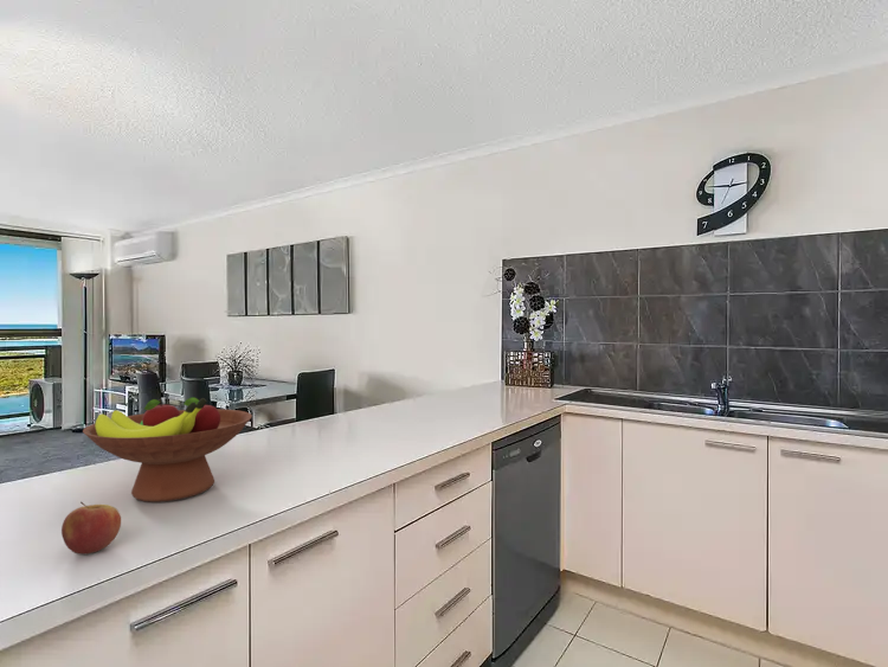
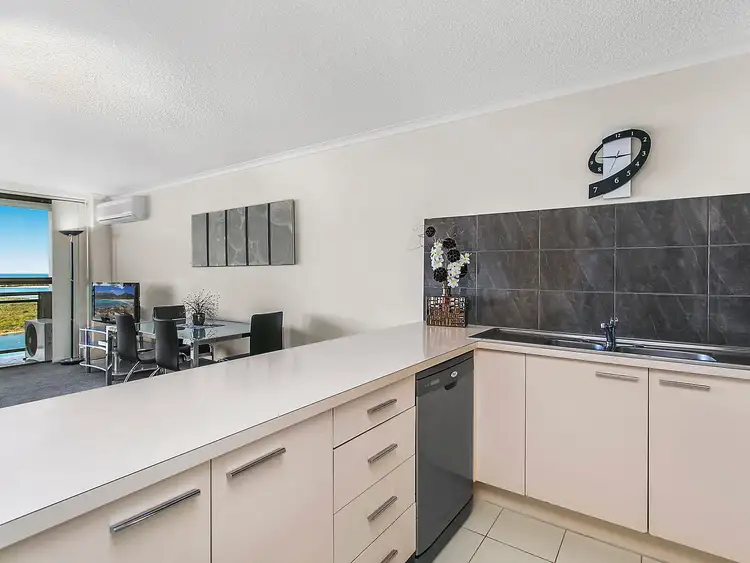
- apple [60,501,122,556]
- fruit bowl [82,397,252,504]
